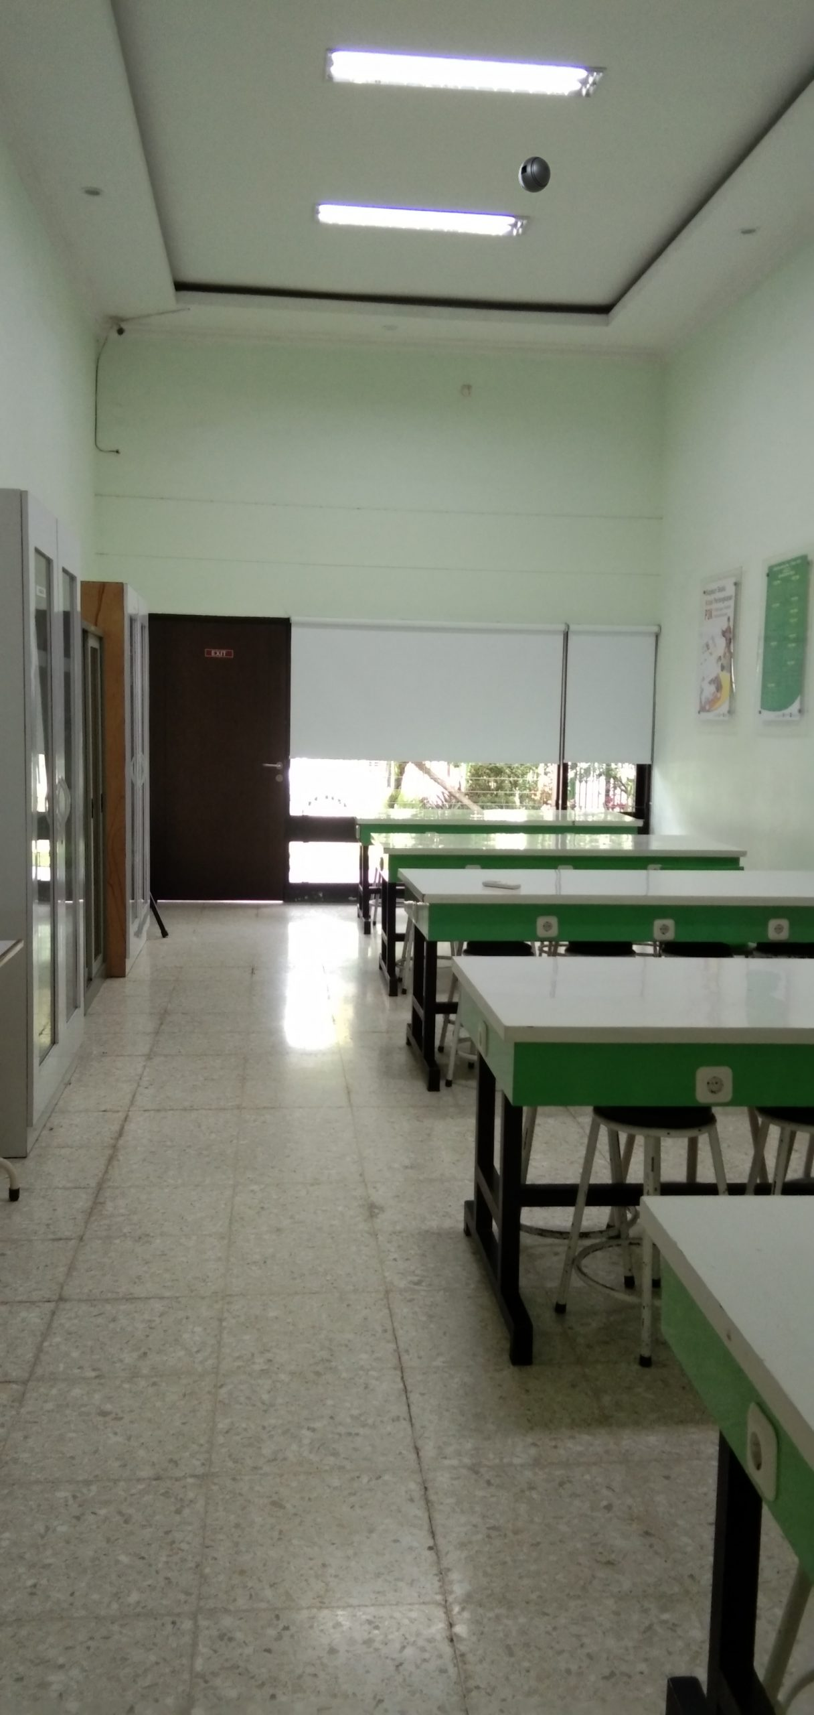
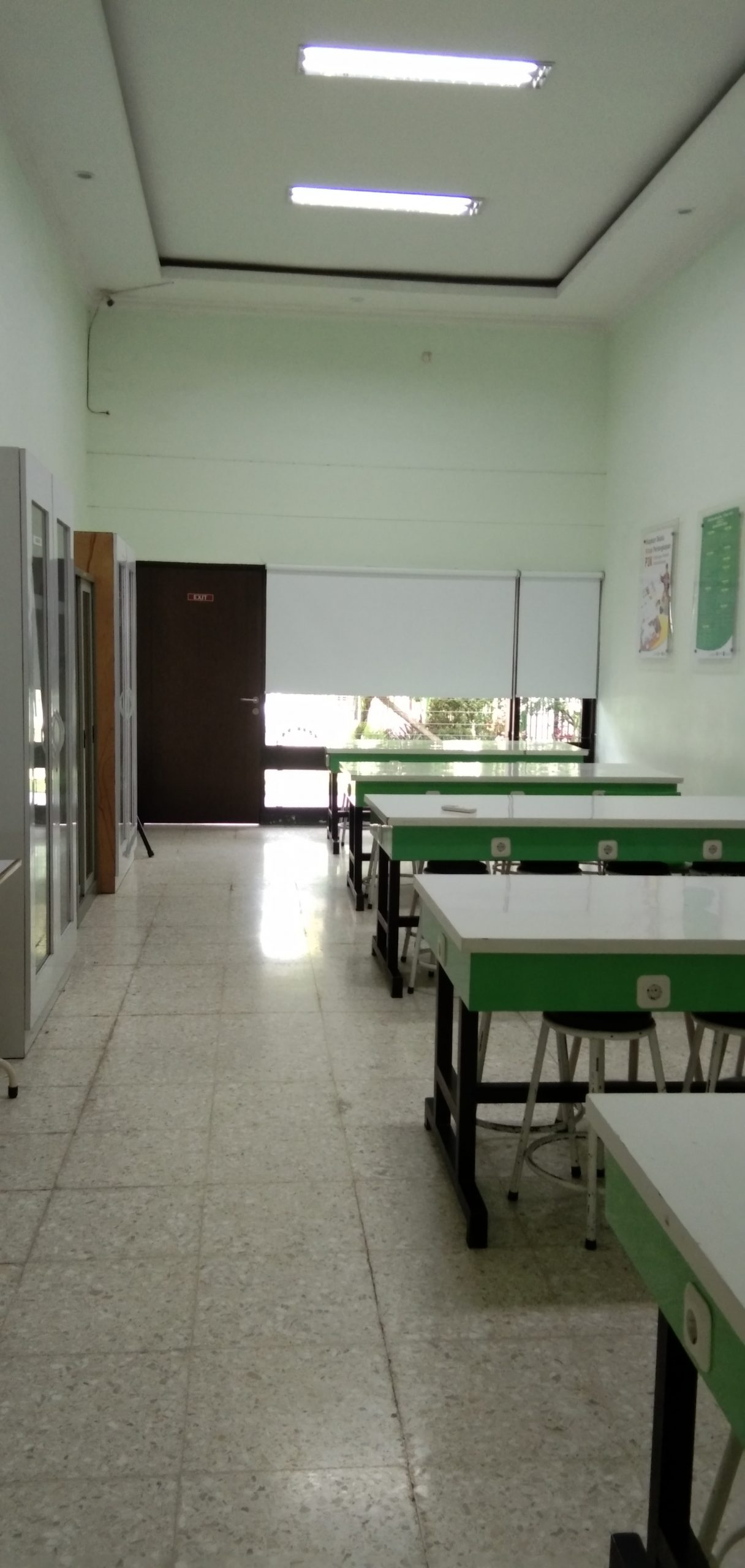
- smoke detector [518,156,552,194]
